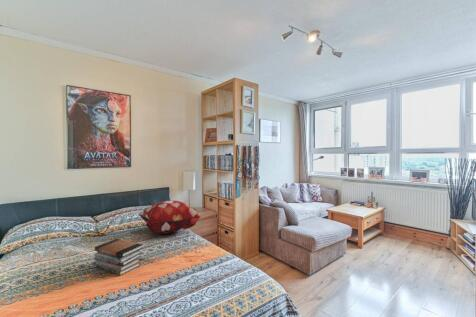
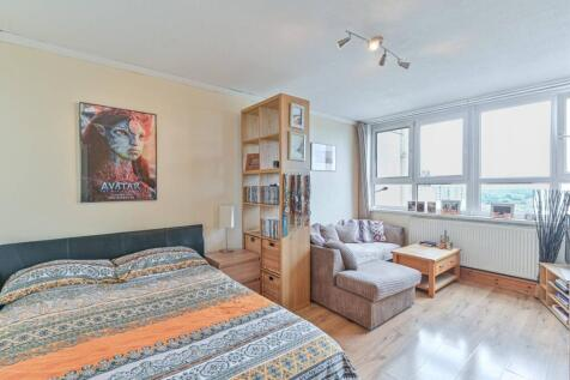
- book stack [93,238,144,277]
- decorative pillow [138,199,202,235]
